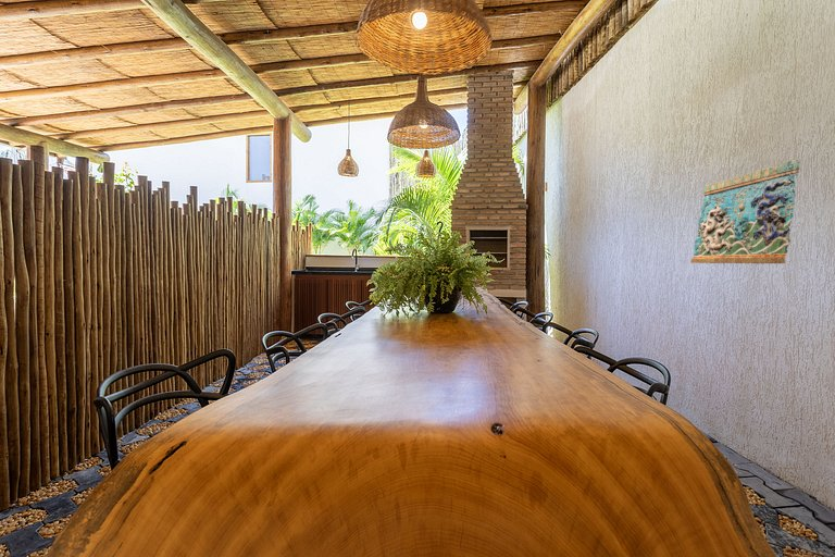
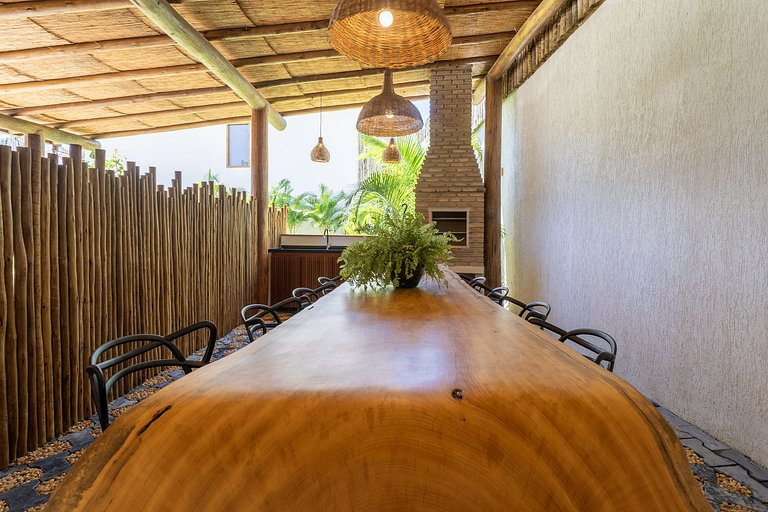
- decorative wall panel [689,158,801,264]
